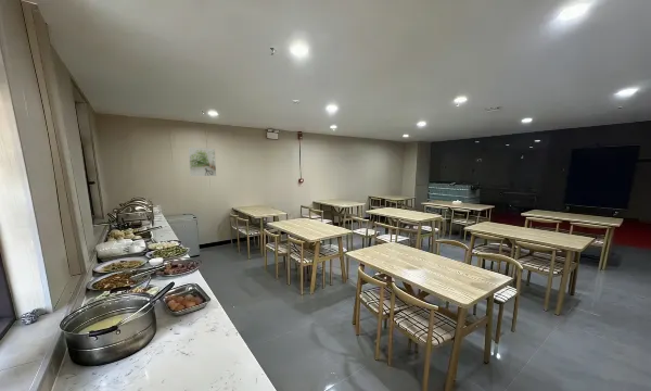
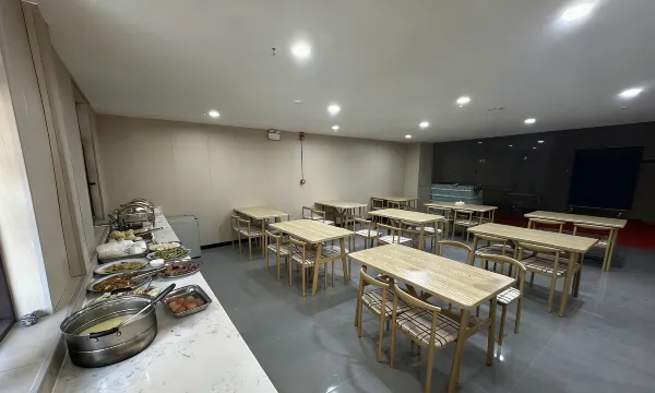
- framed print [188,147,217,177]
